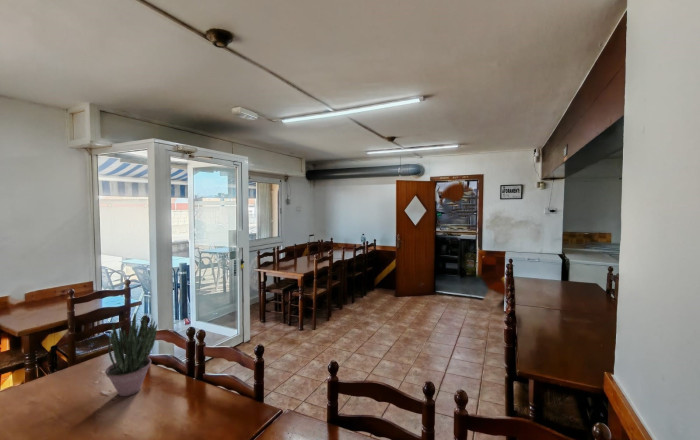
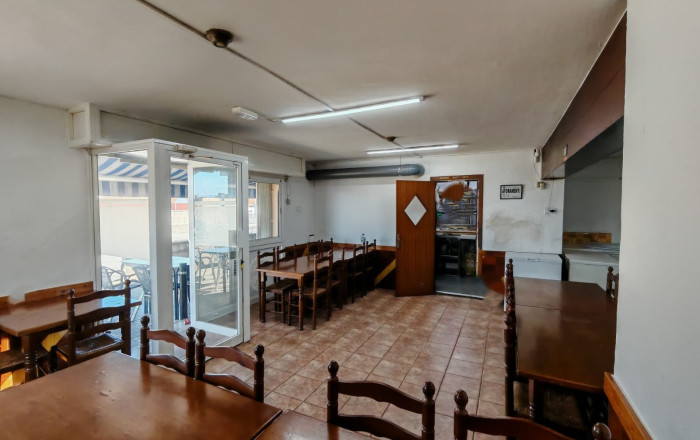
- potted plant [104,312,159,397]
